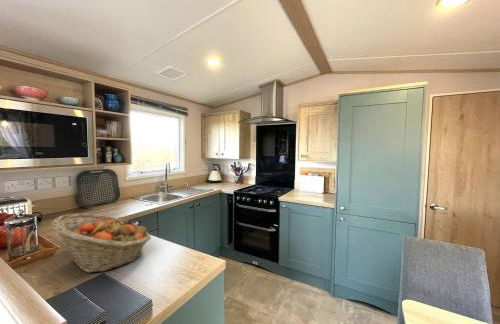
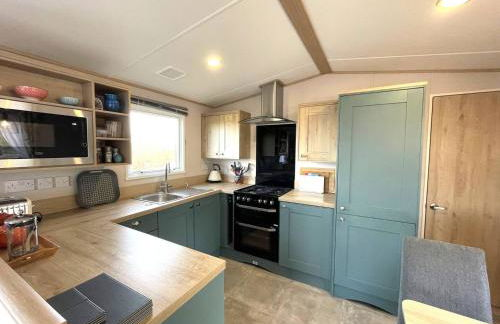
- fruit basket [50,213,152,274]
